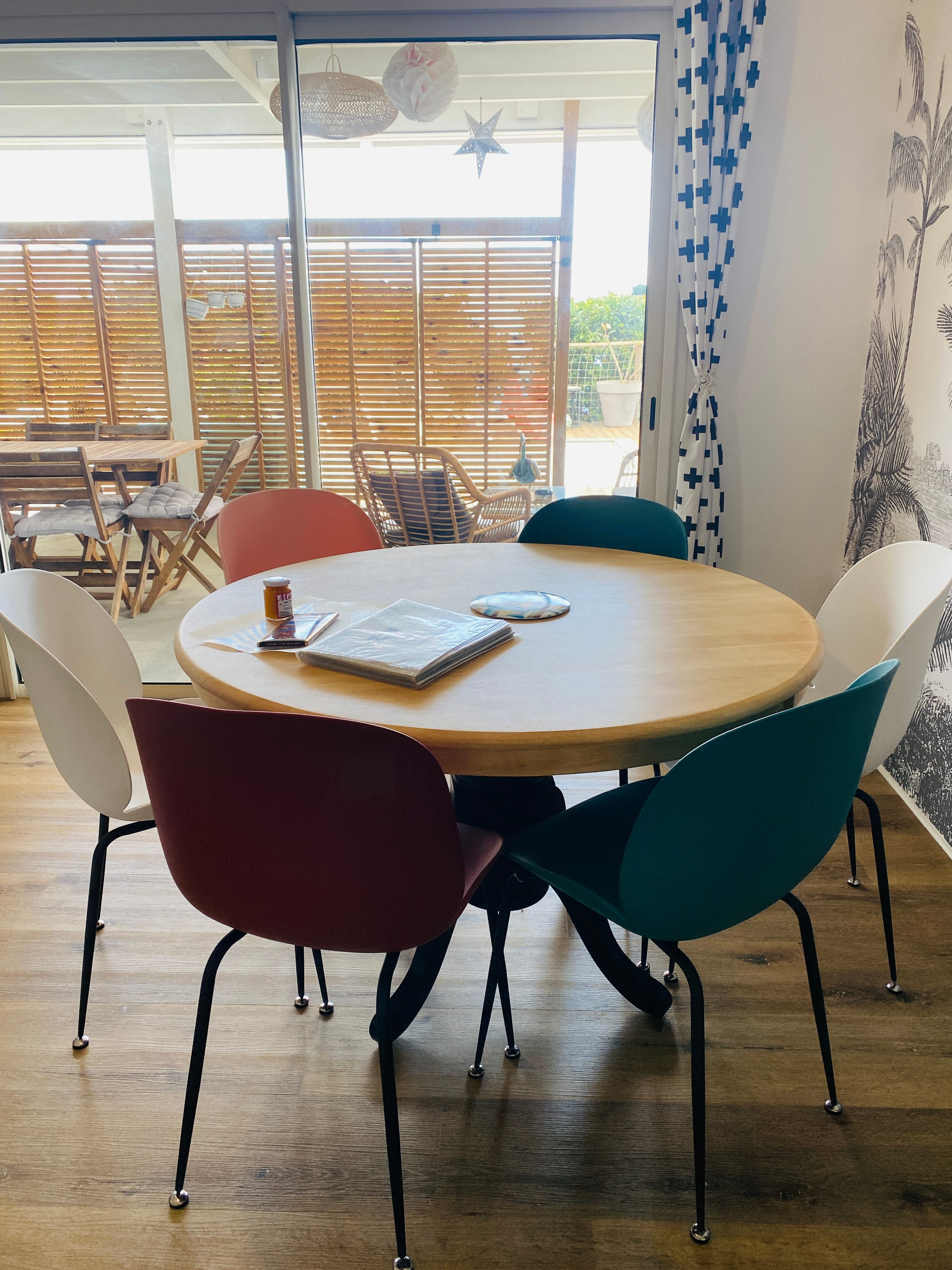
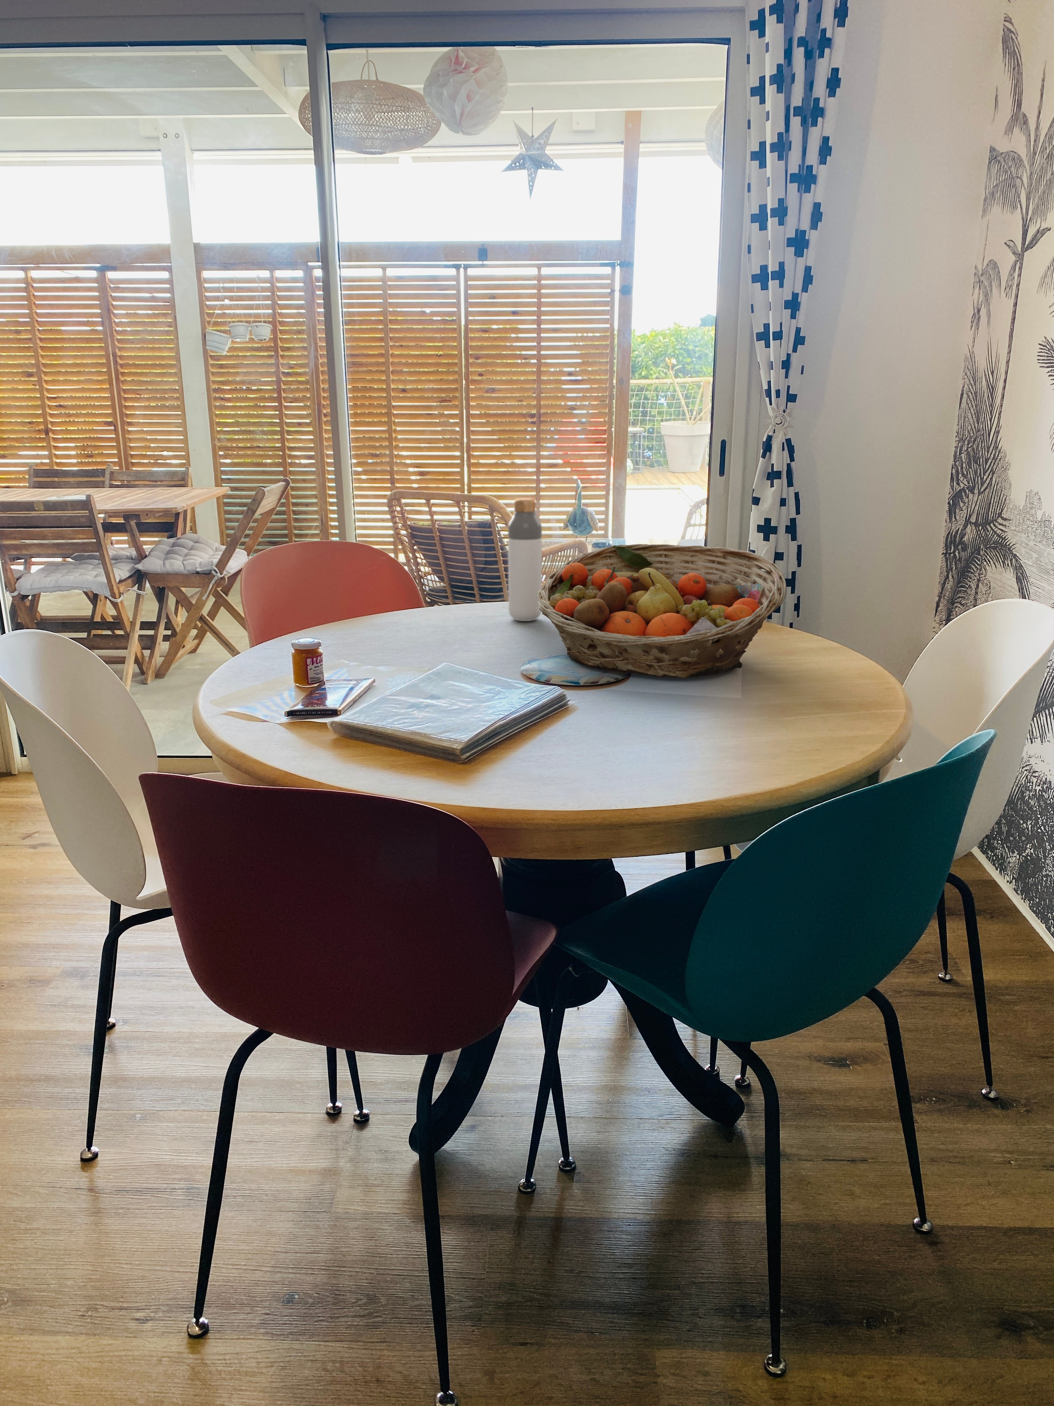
+ bottle [508,498,542,621]
+ fruit basket [537,544,787,679]
